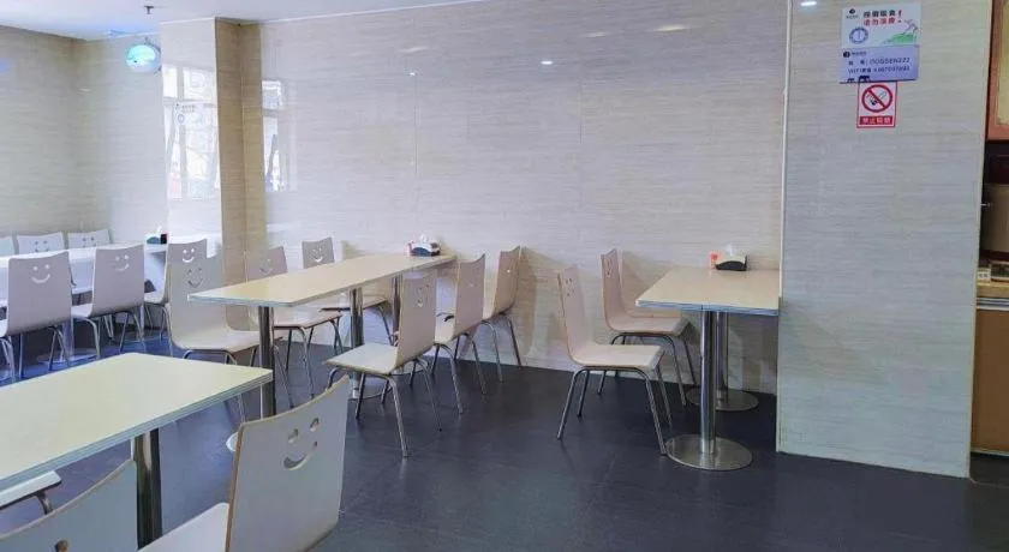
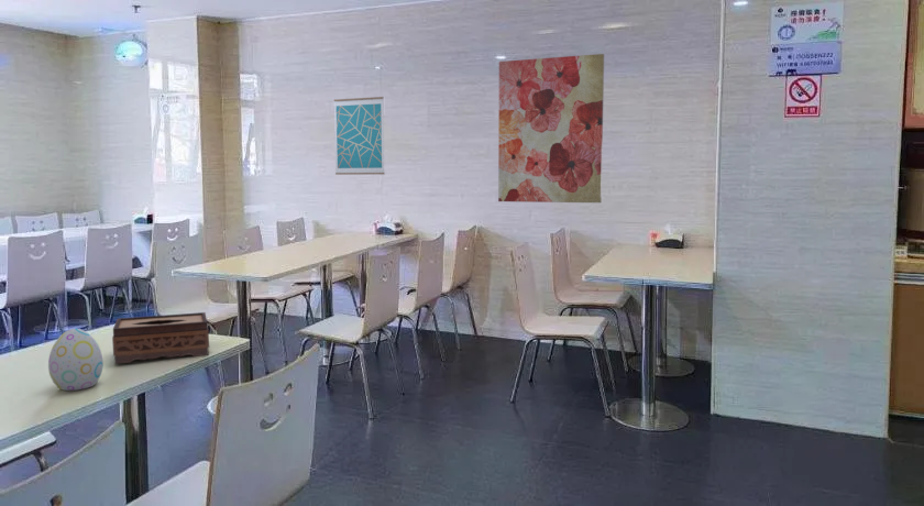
+ wall art [497,53,605,204]
+ wall art [333,96,385,176]
+ decorative egg [47,328,105,392]
+ tissue box [111,311,210,365]
